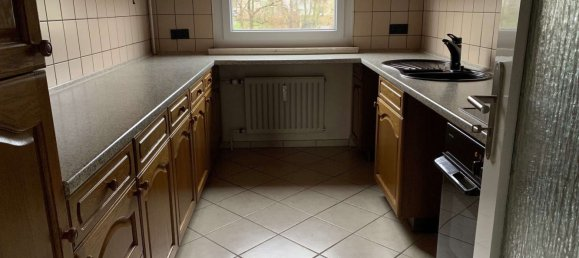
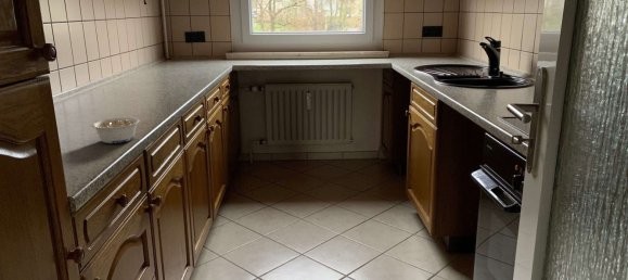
+ legume [90,116,140,144]
